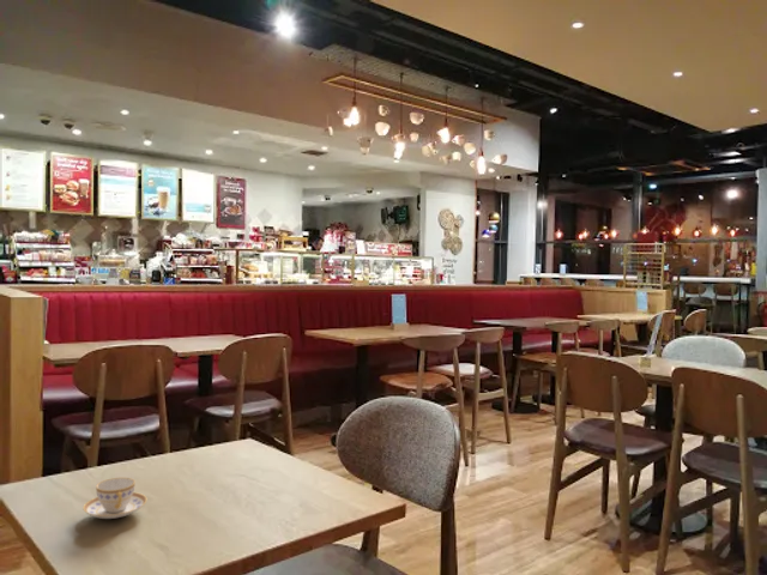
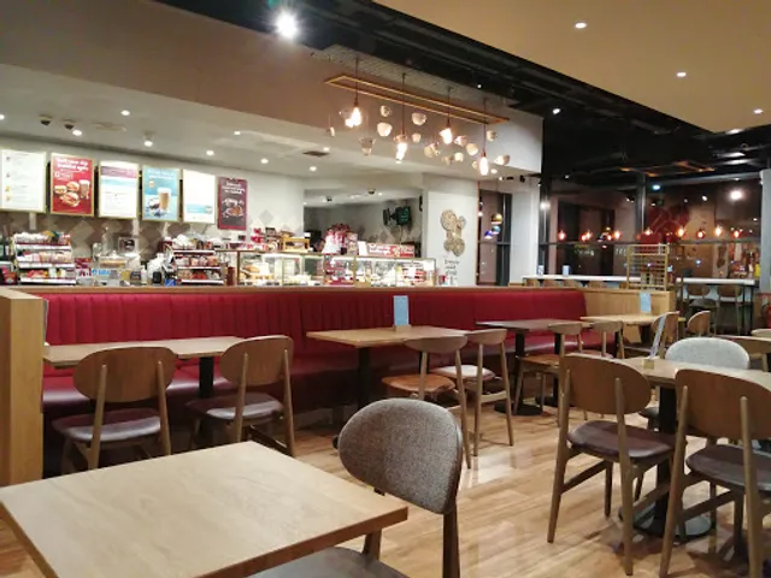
- teacup [81,477,149,520]
